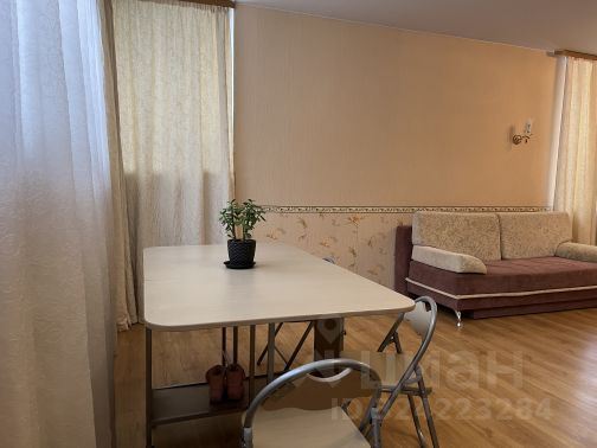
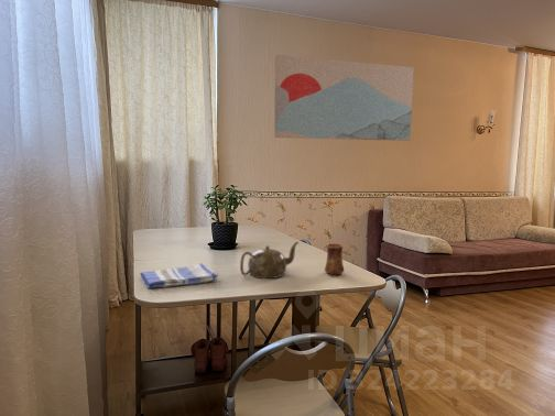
+ dish towel [139,262,219,291]
+ wall art [273,54,415,142]
+ cup [324,243,345,276]
+ teapot [239,241,300,280]
